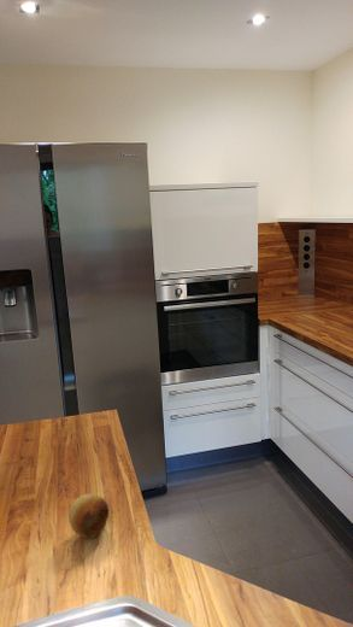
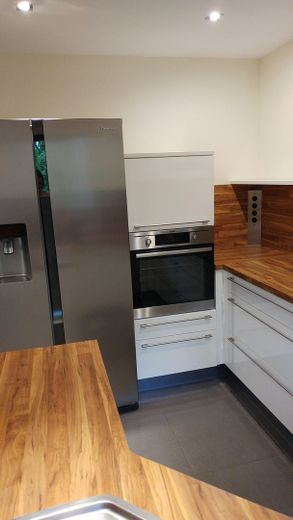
- fruit [67,493,111,539]
